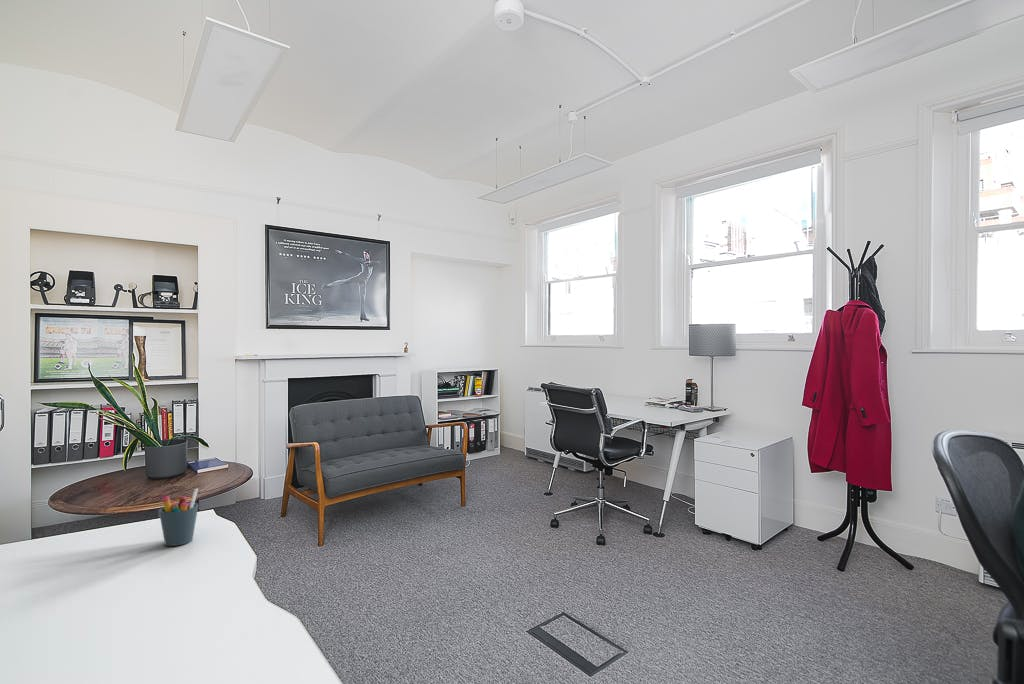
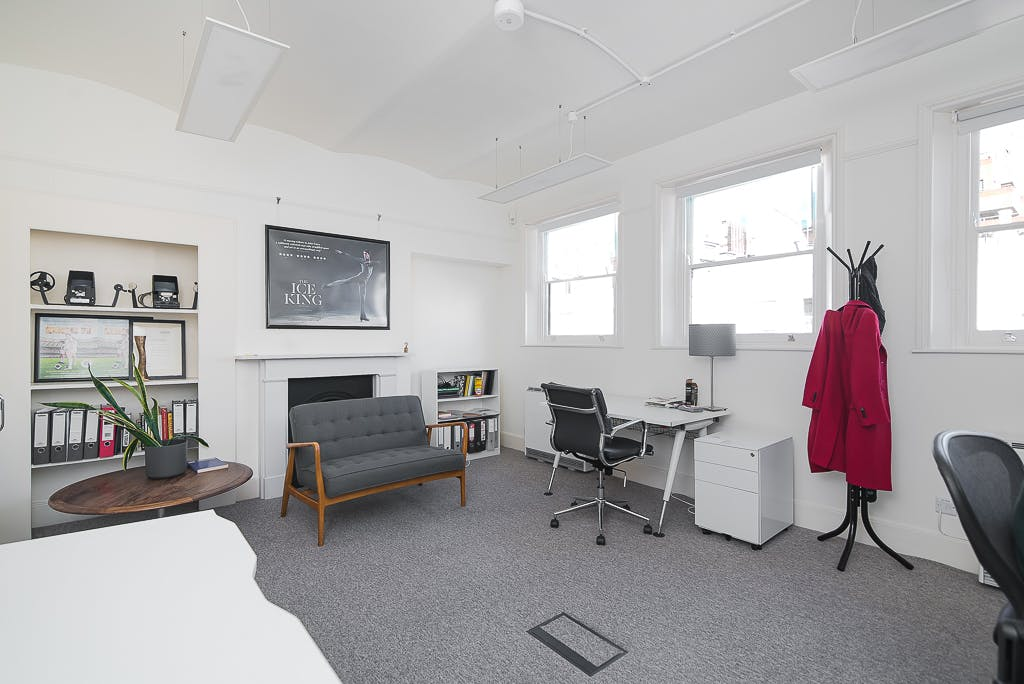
- pen holder [158,487,199,547]
